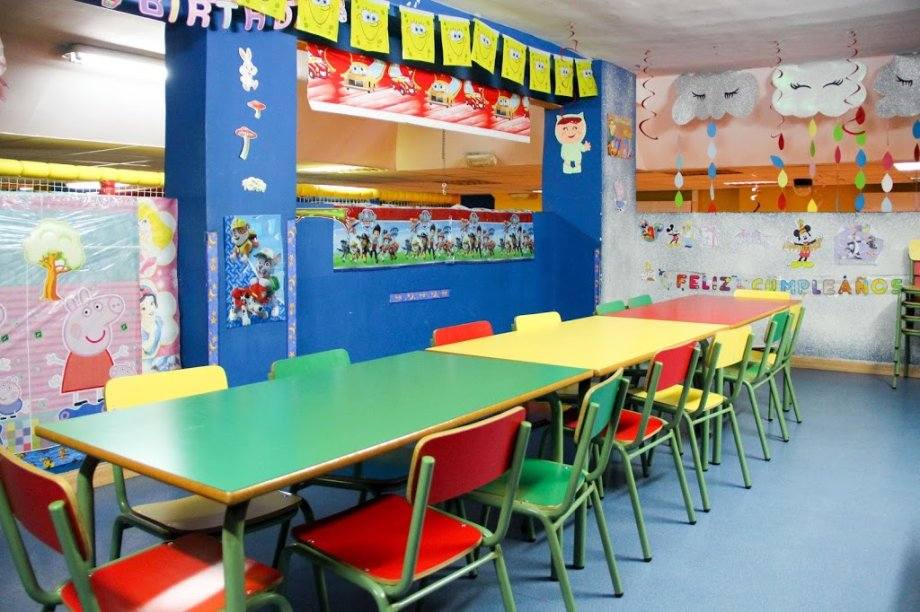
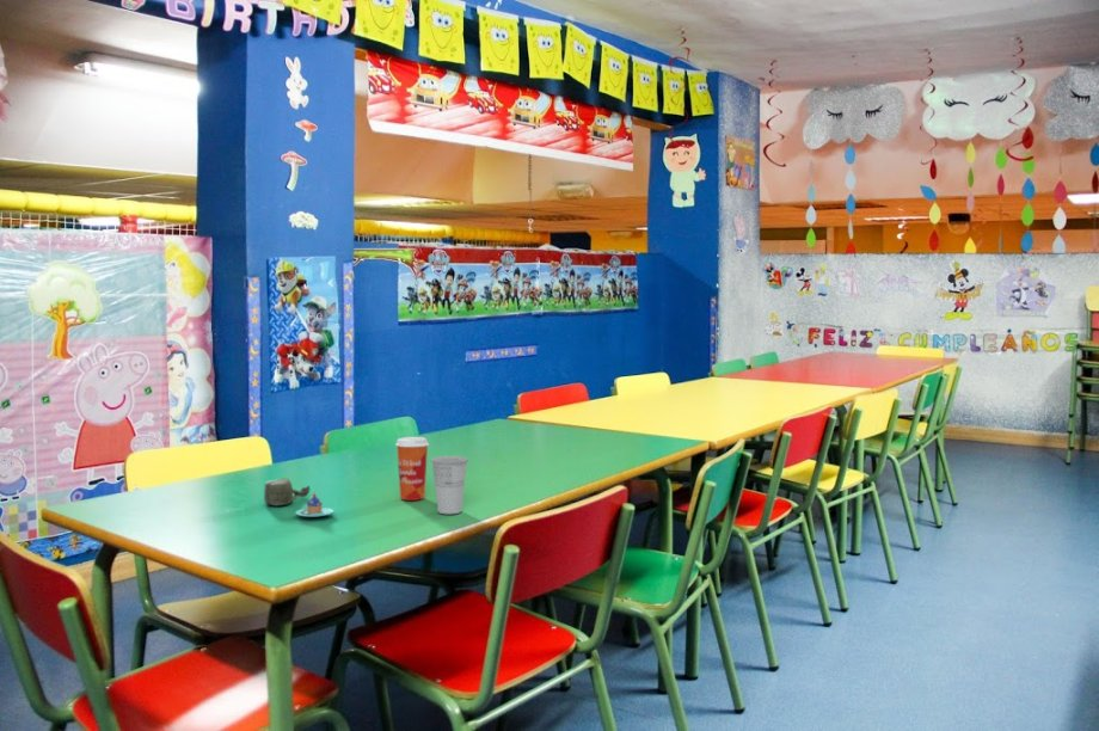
+ cupcake [295,492,334,518]
+ cup [263,478,311,506]
+ paper cup [394,436,430,502]
+ cup [430,455,469,515]
